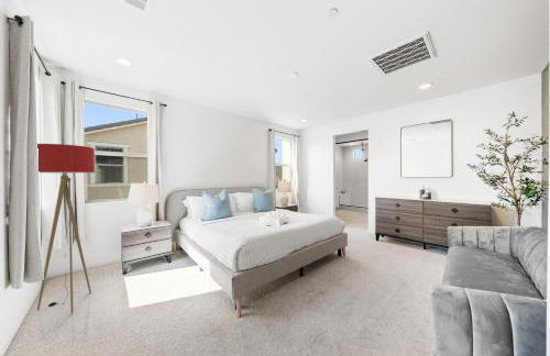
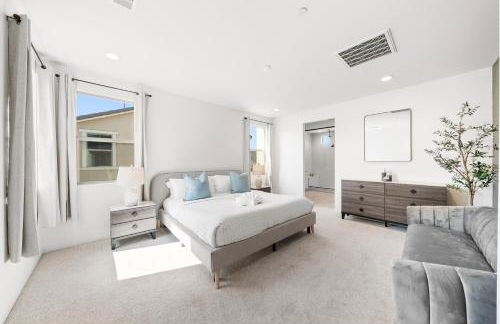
- floor lamp [36,143,96,314]
